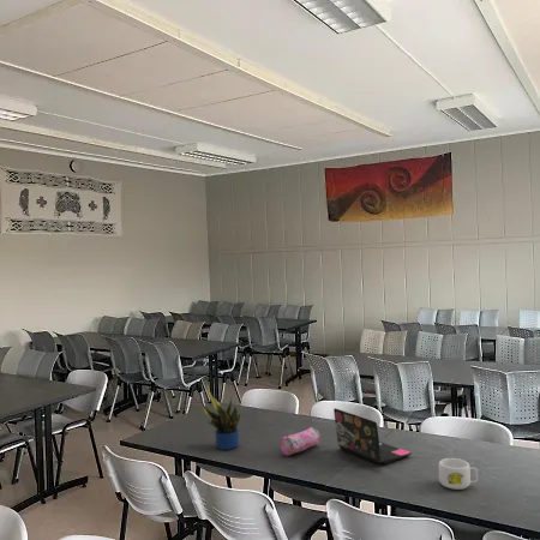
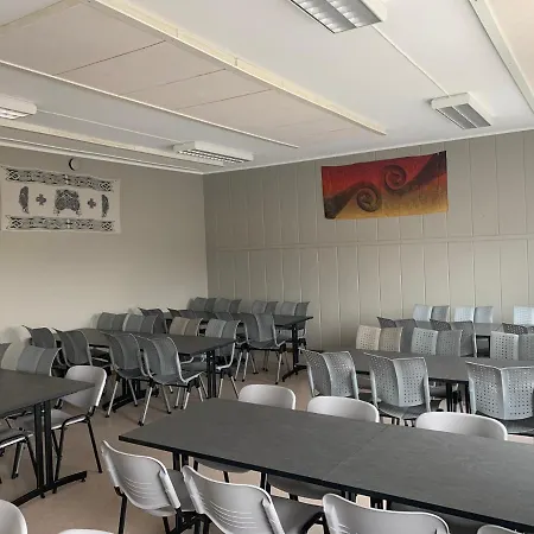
- mug [438,457,479,491]
- pencil case [280,426,322,456]
- potted plant [202,383,241,451]
- laptop [332,407,413,466]
